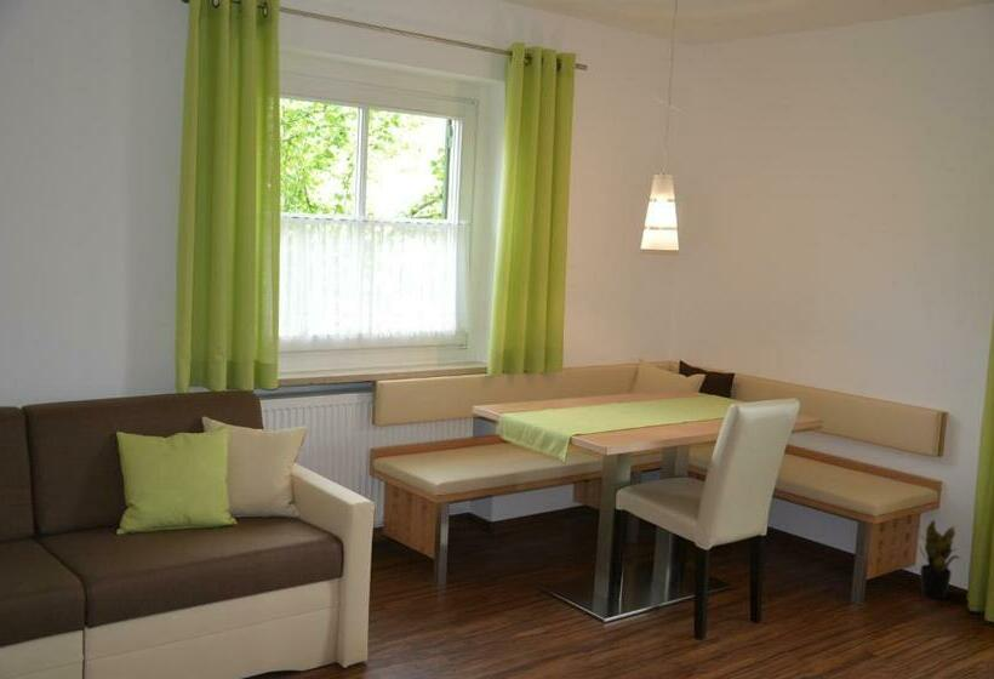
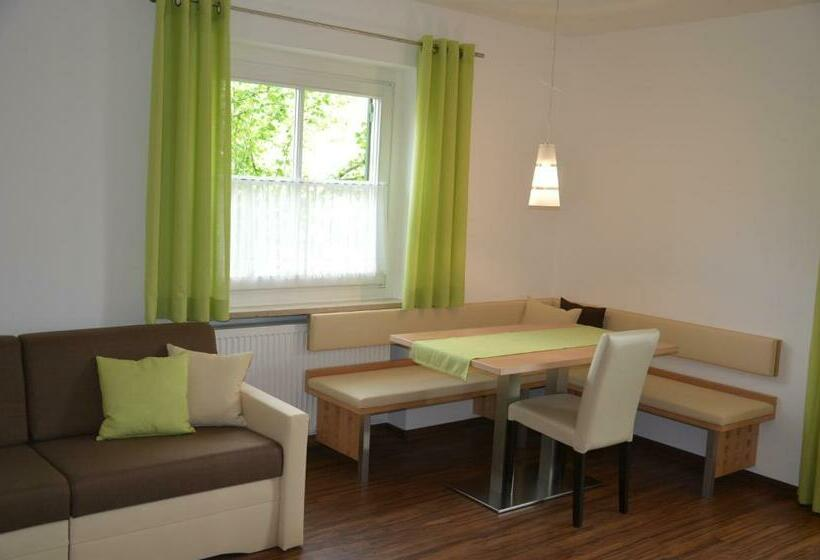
- potted plant [918,519,962,600]
